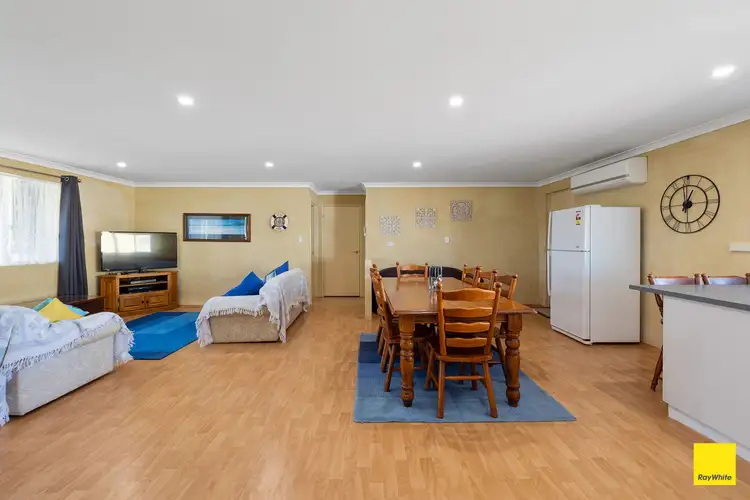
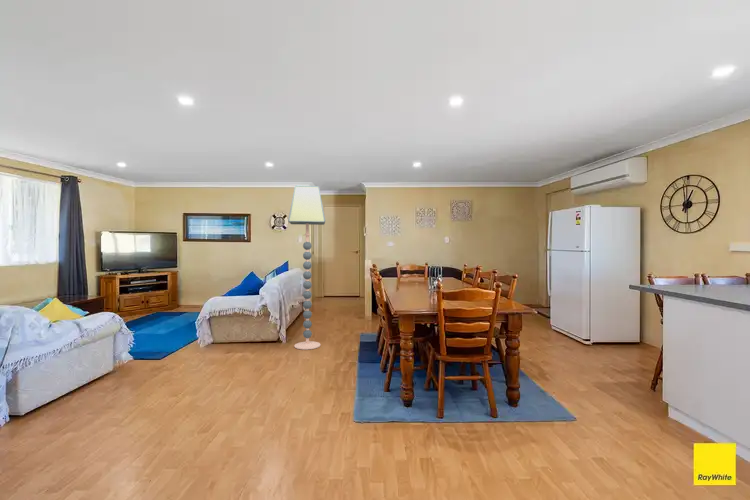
+ floor lamp [287,185,326,351]
